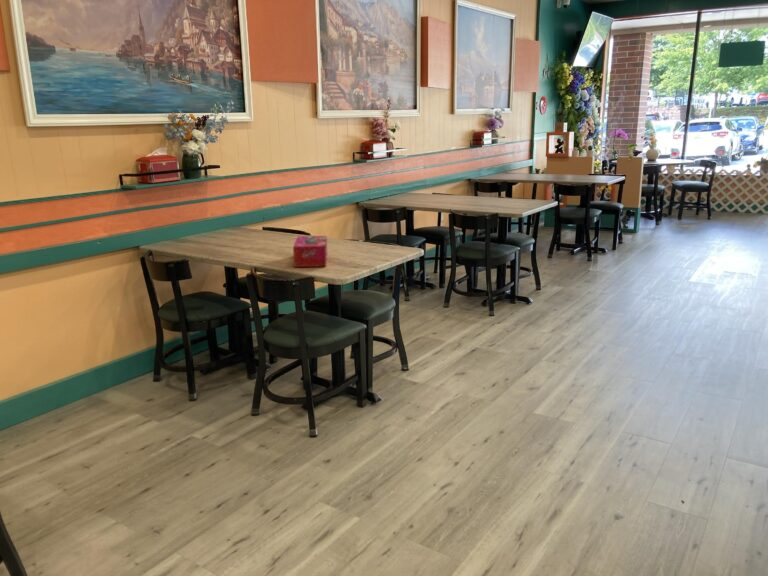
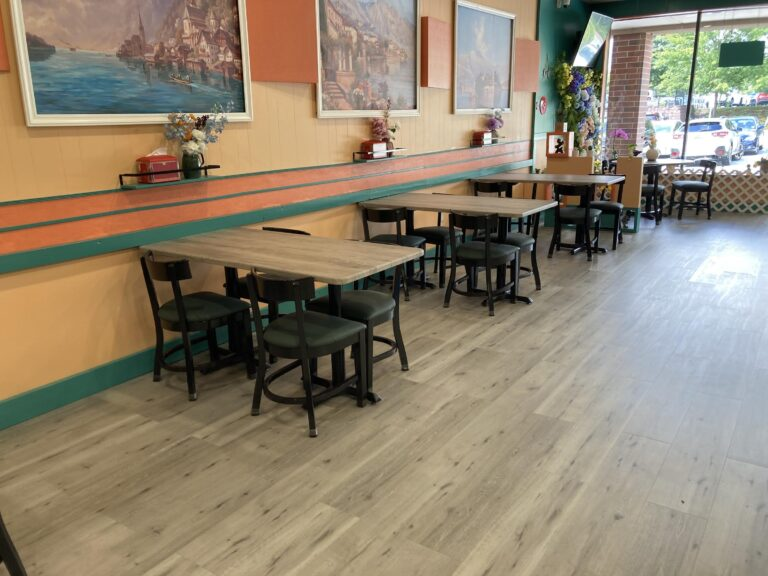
- tissue box [292,235,328,268]
